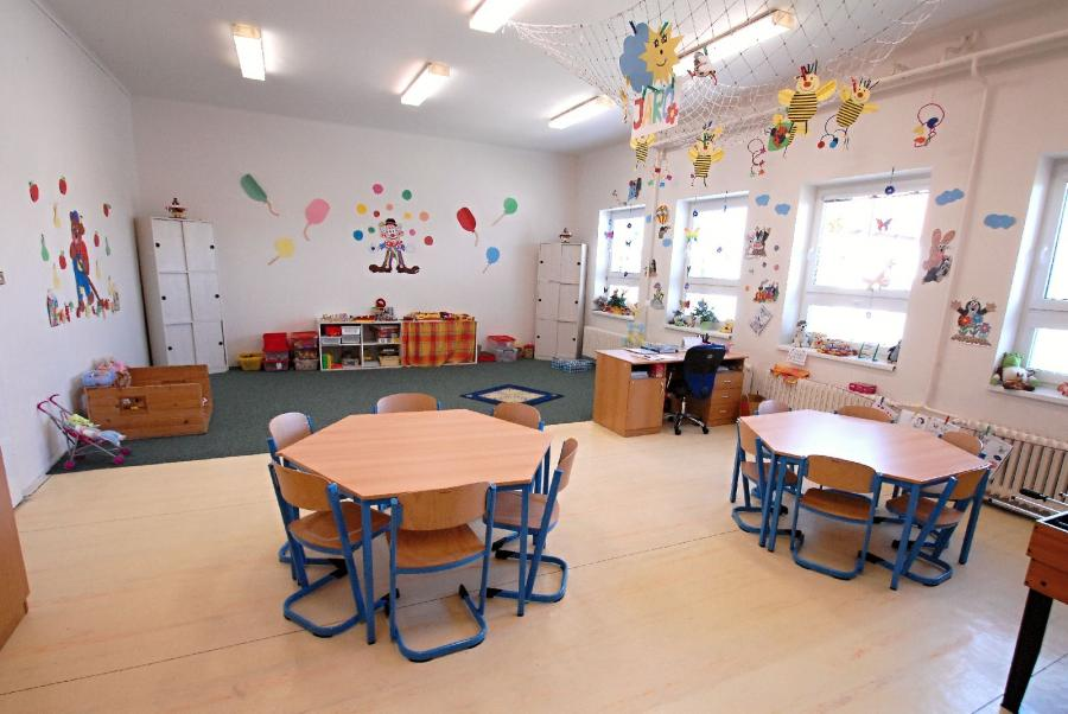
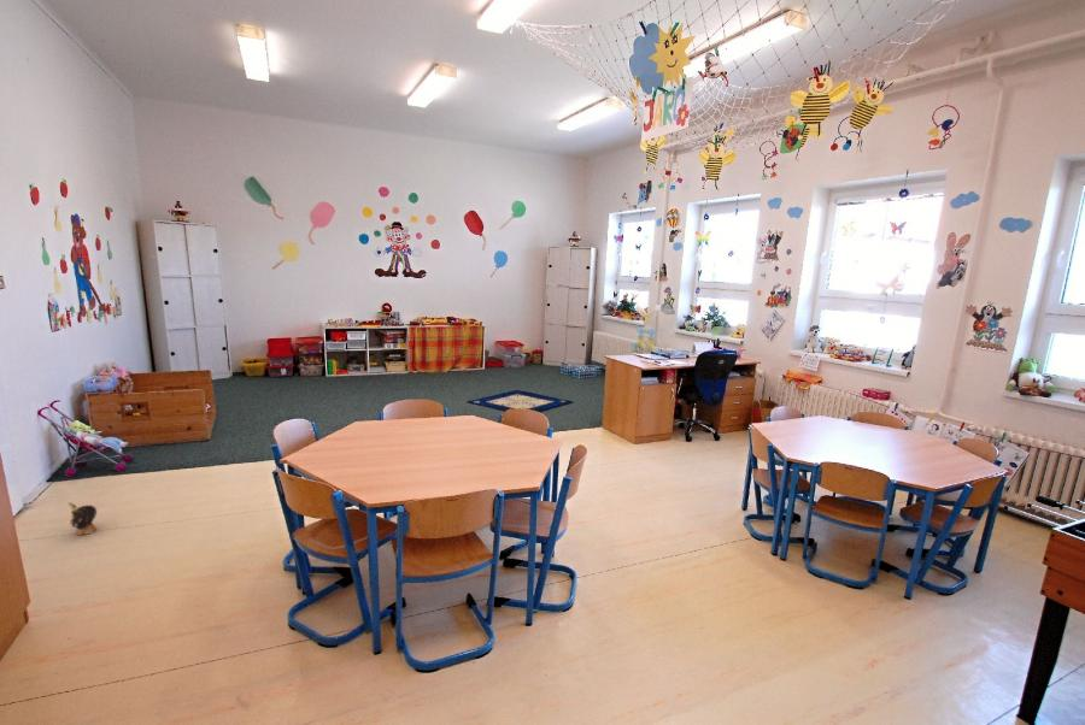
+ plush toy [66,501,98,536]
